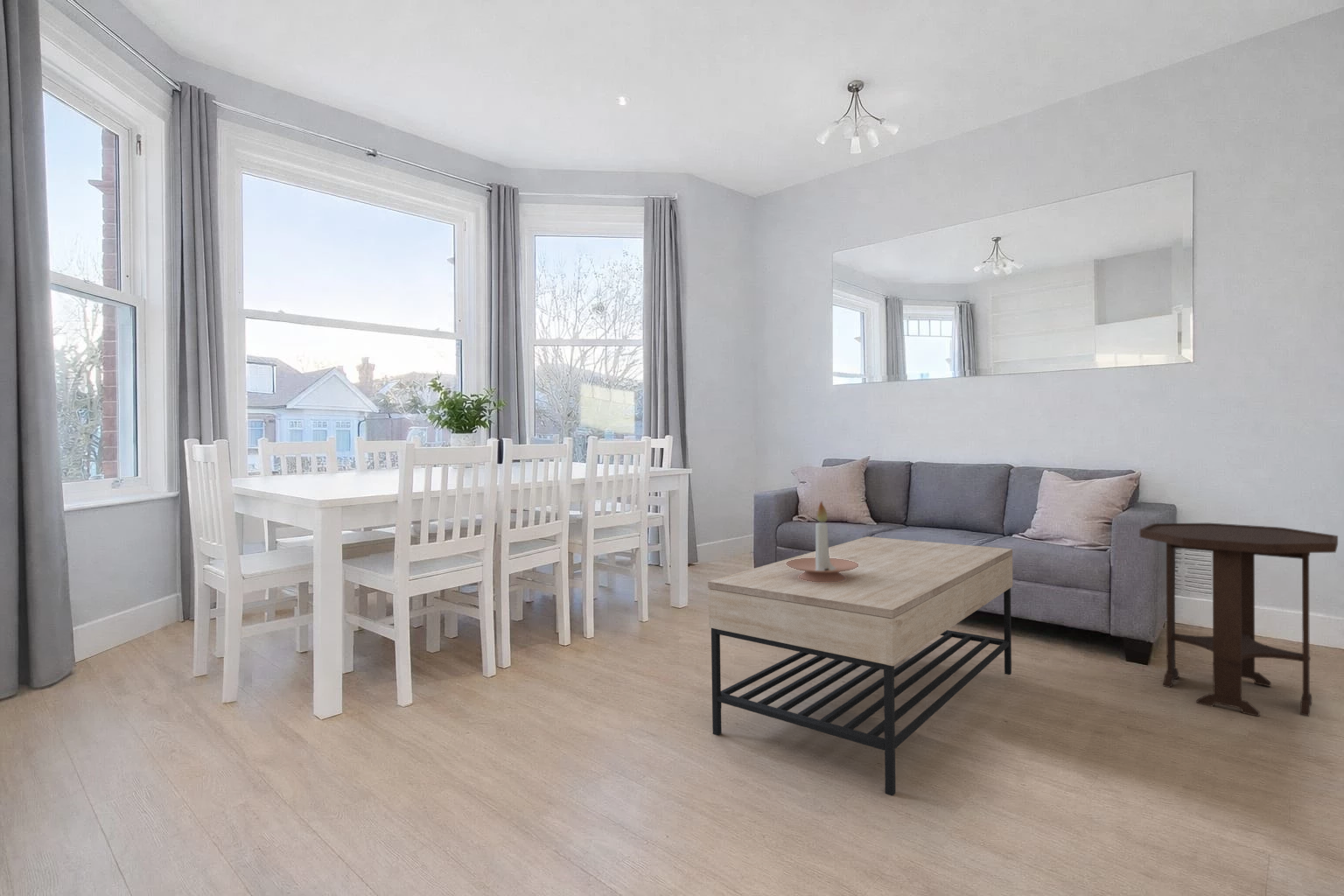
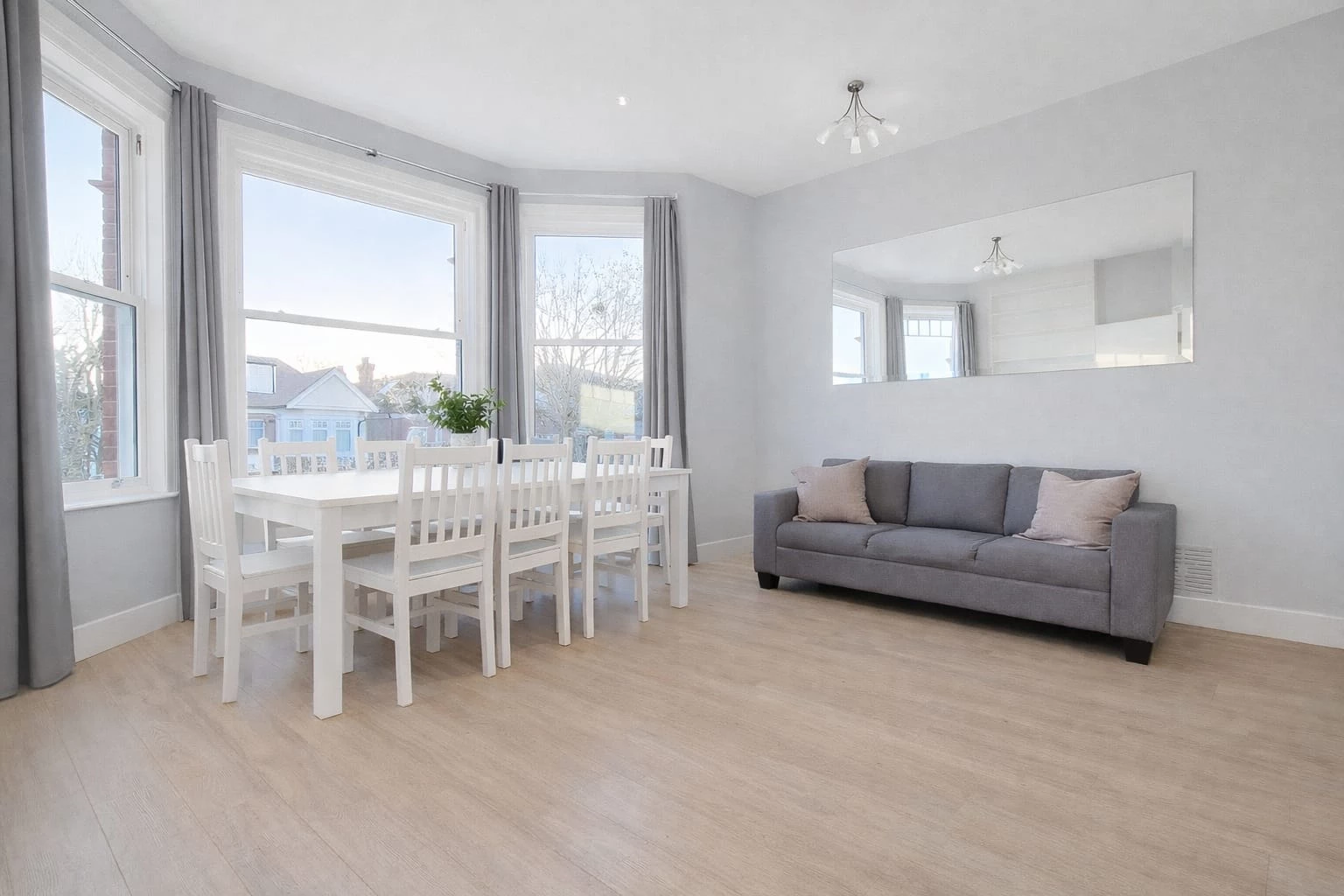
- coffee table [707,535,1013,797]
- candle holder [786,500,858,582]
- side table [1139,522,1339,718]
